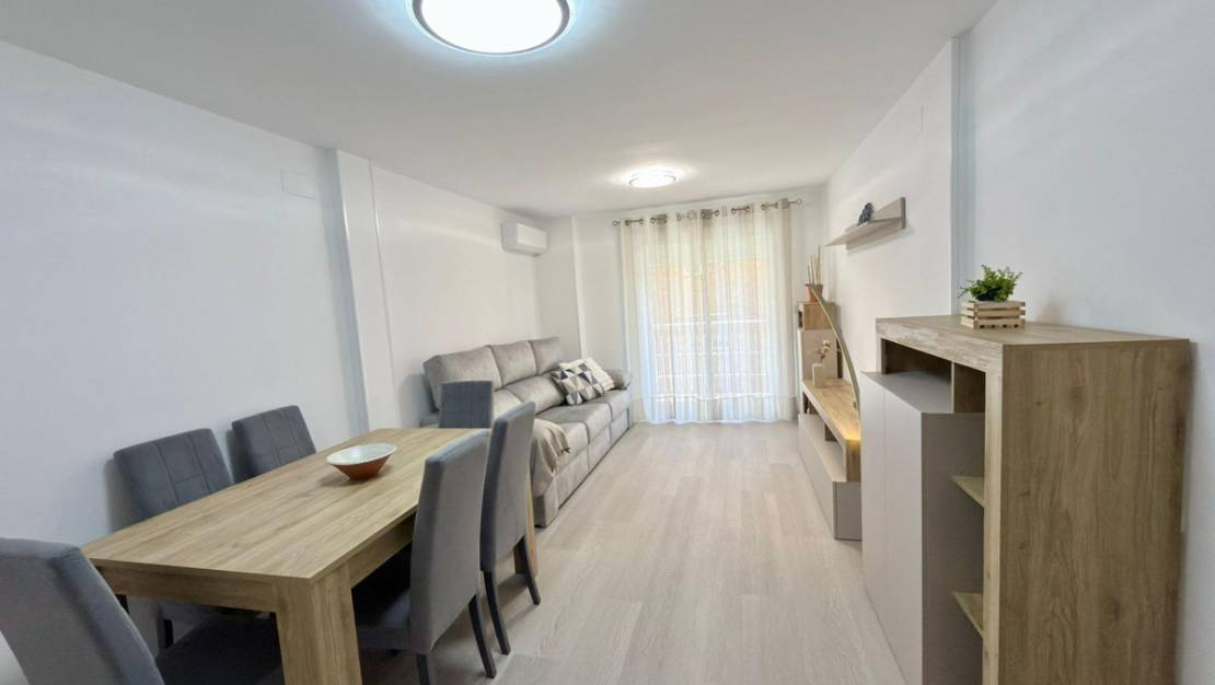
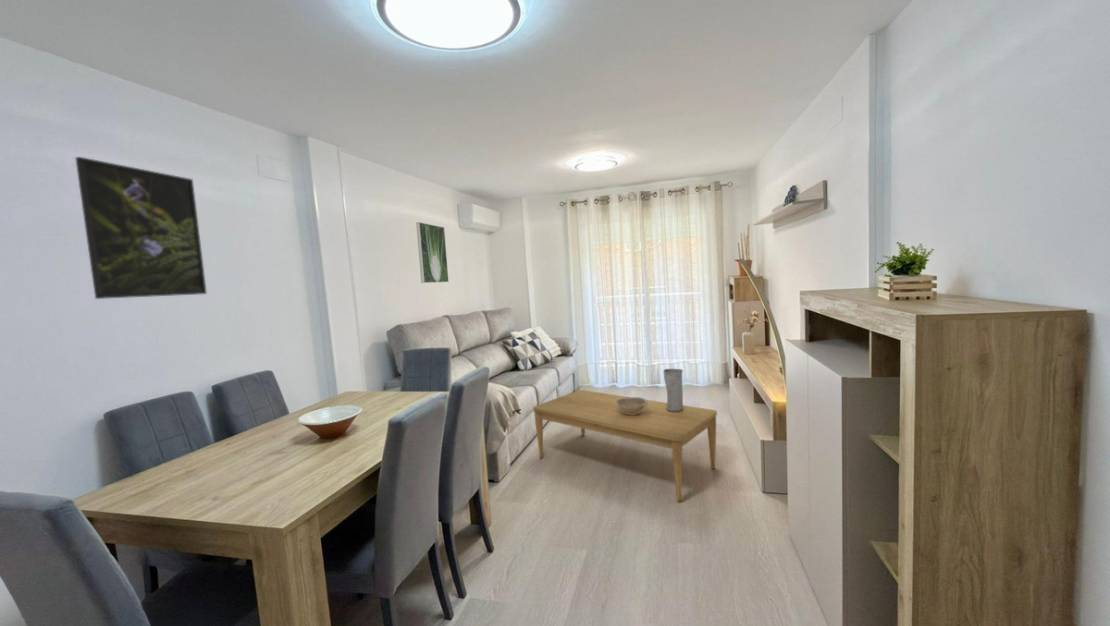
+ decorative bowl [615,396,650,415]
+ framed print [415,221,450,284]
+ coffee table [532,389,718,502]
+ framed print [74,156,208,300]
+ vase [662,368,684,412]
